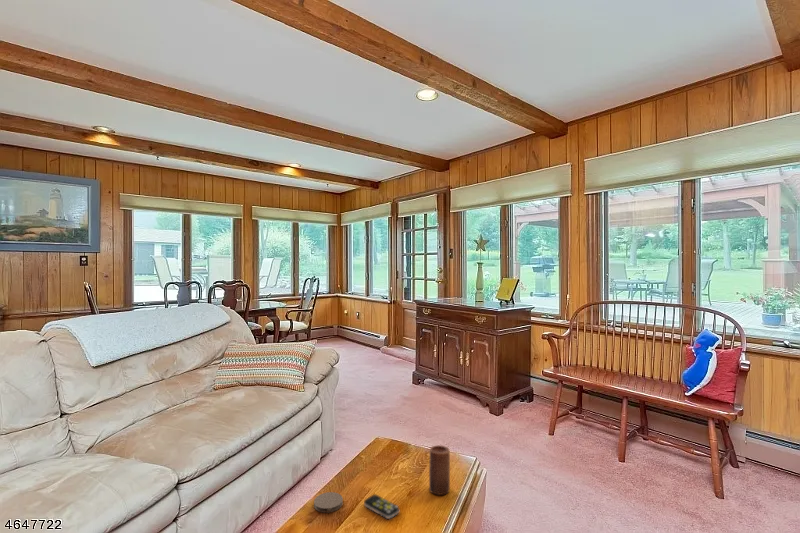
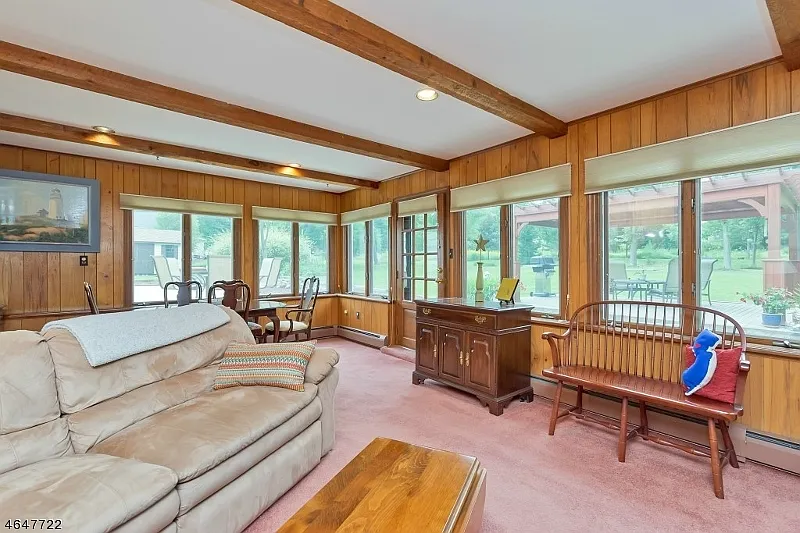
- coaster [313,491,344,514]
- candle [428,444,451,496]
- remote control [363,494,400,520]
